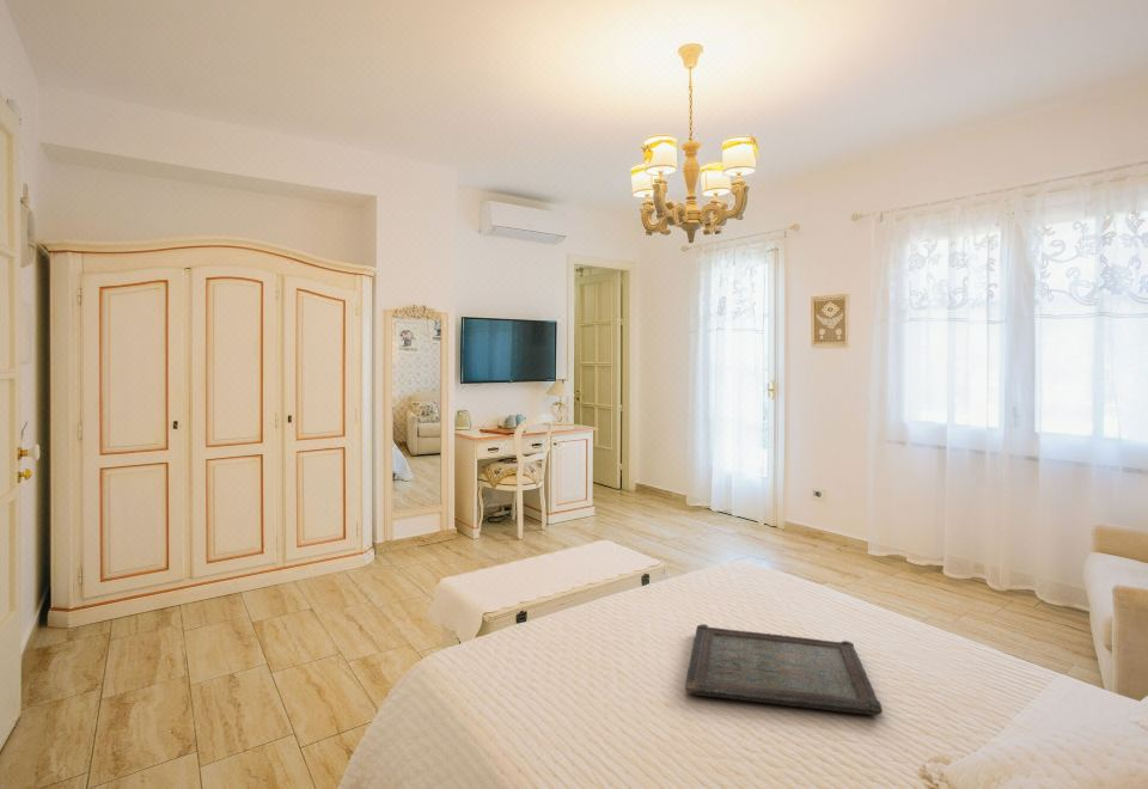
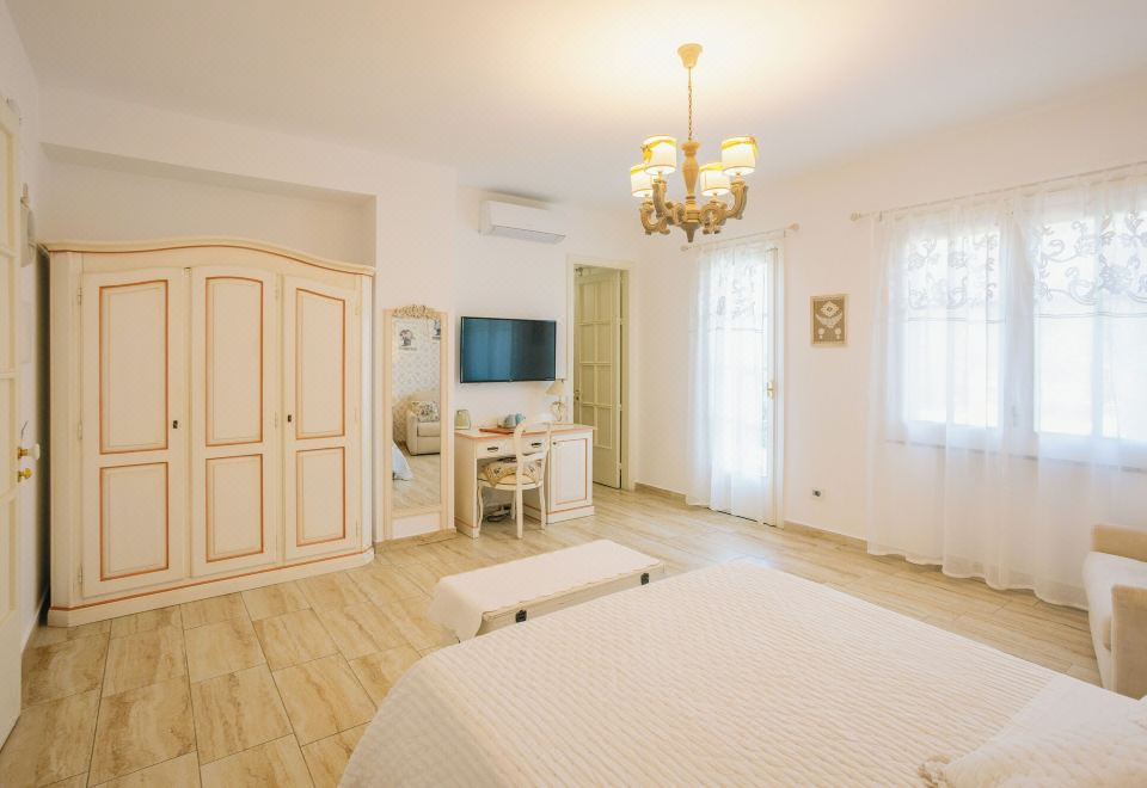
- serving tray [684,623,884,716]
